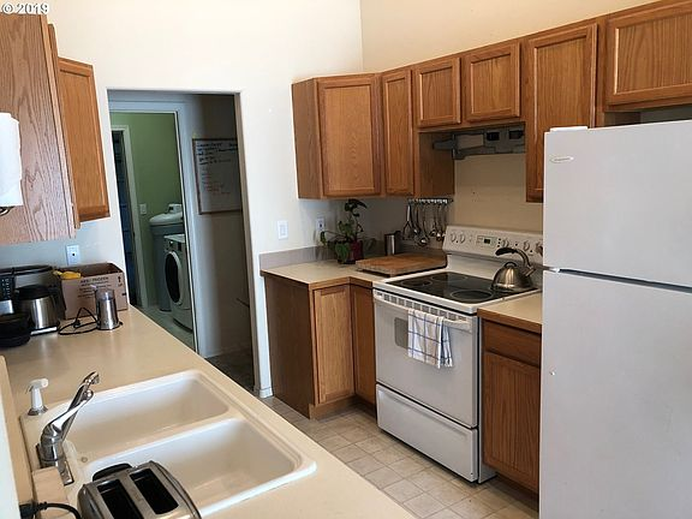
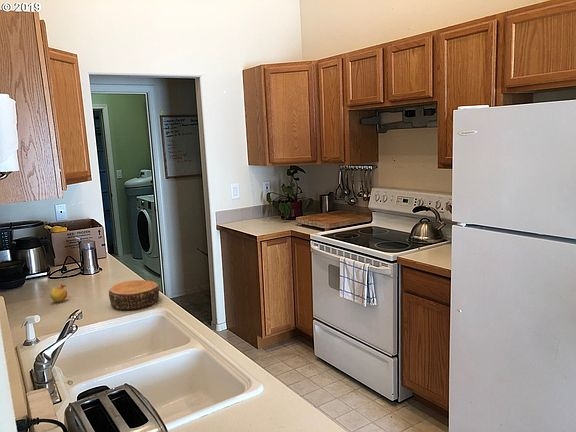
+ fruit [49,283,68,305]
+ bowl [108,279,160,311]
